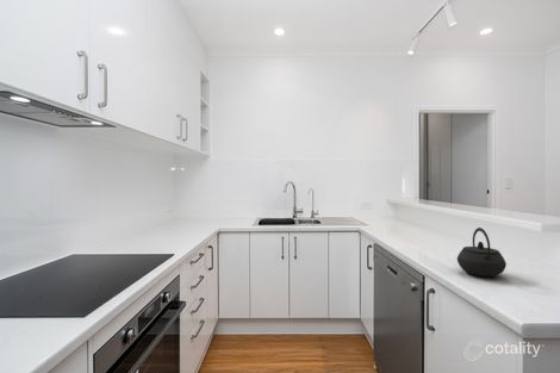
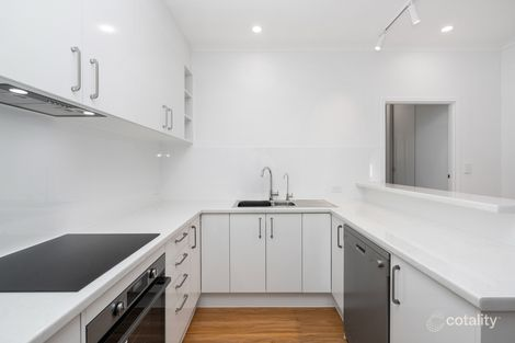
- kettle [456,226,508,278]
